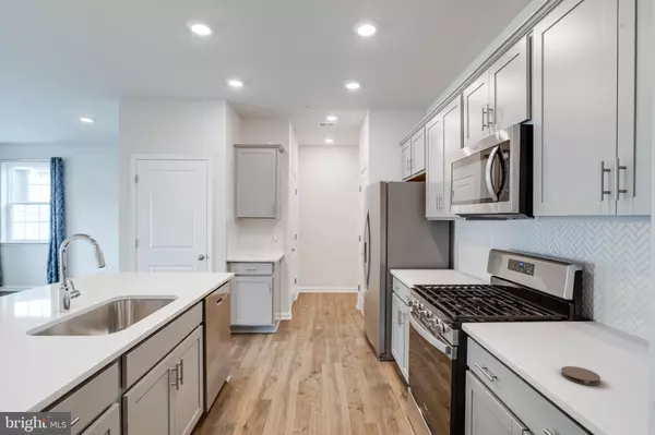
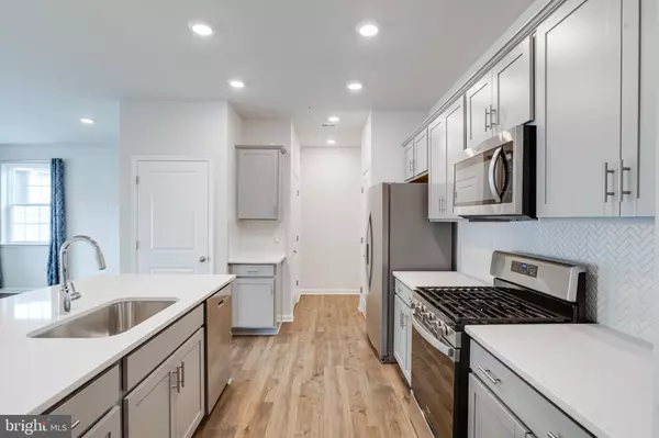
- coaster [560,365,602,386]
